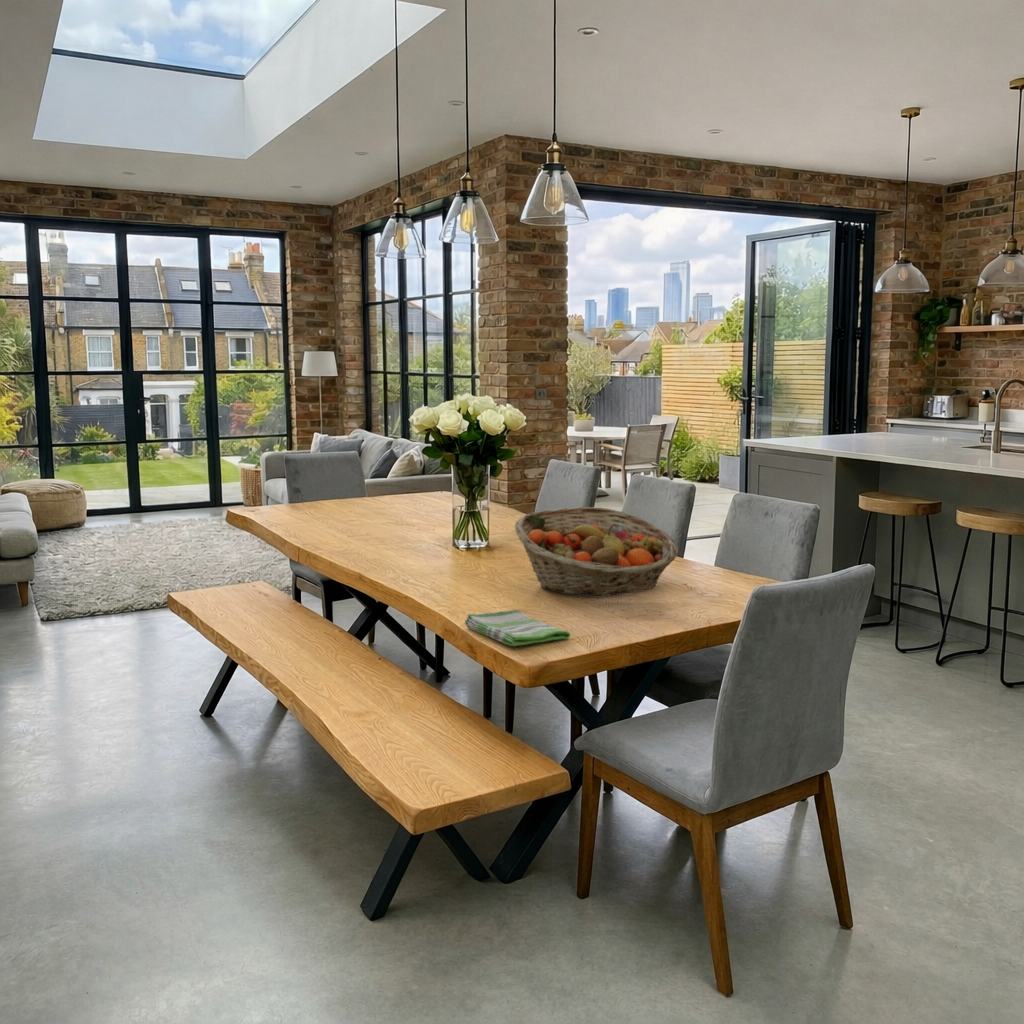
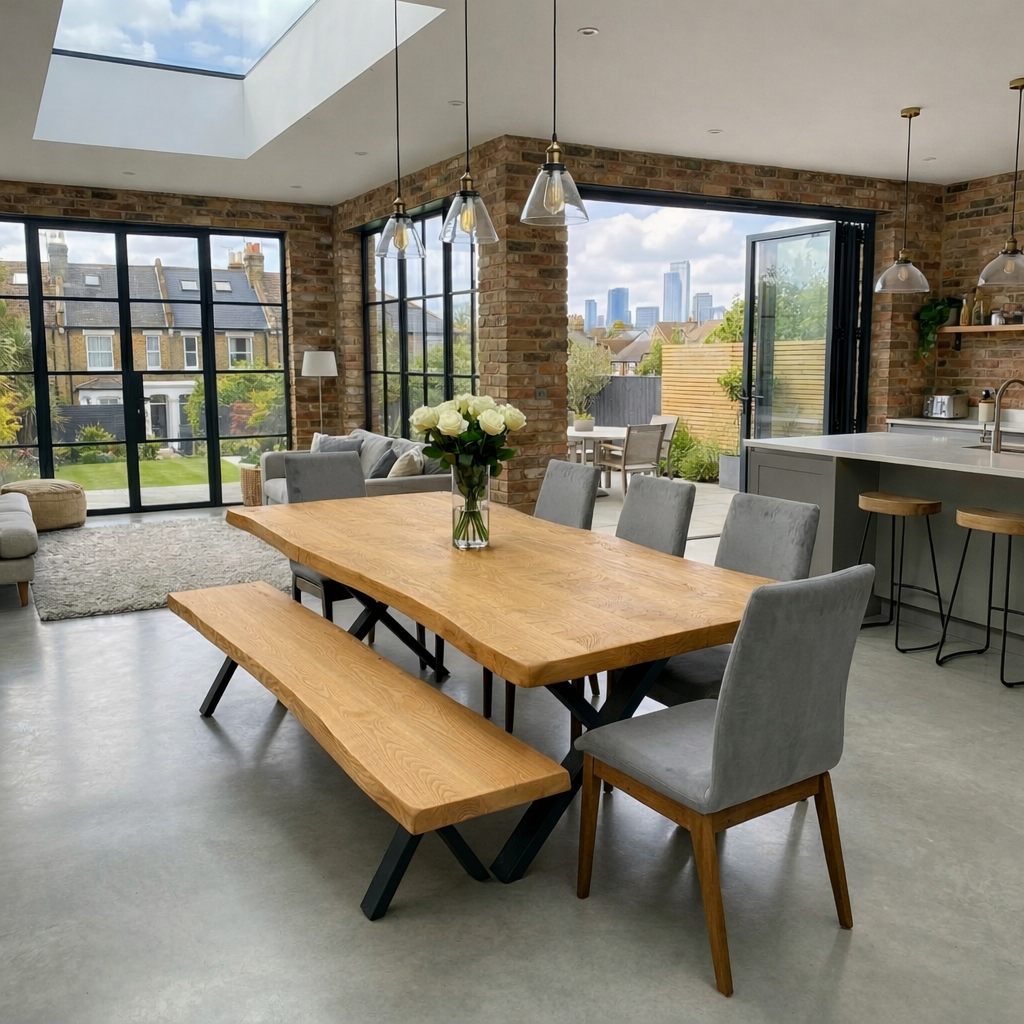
- dish towel [463,609,571,647]
- fruit basket [513,506,680,597]
